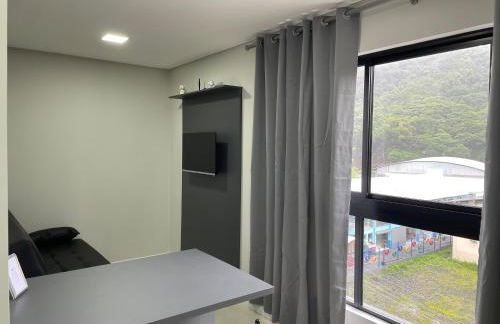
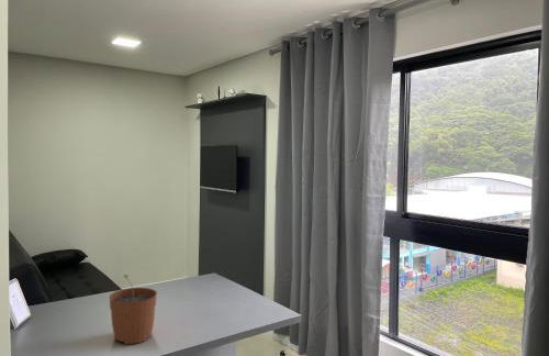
+ plant pot [108,274,158,345]
